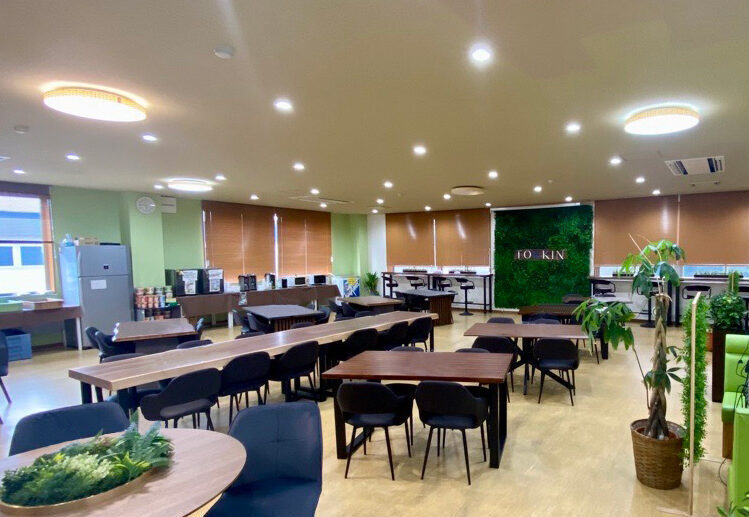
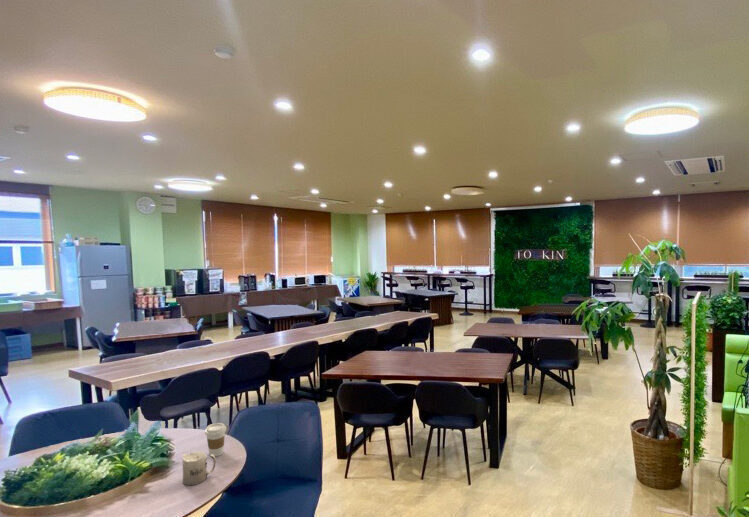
+ mug [181,450,217,487]
+ coffee cup [204,422,227,457]
